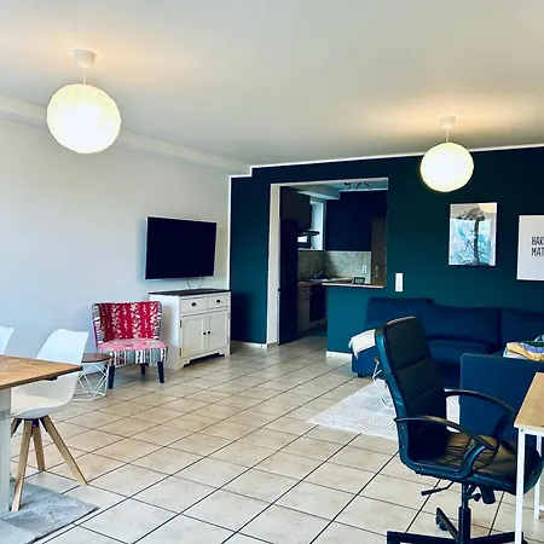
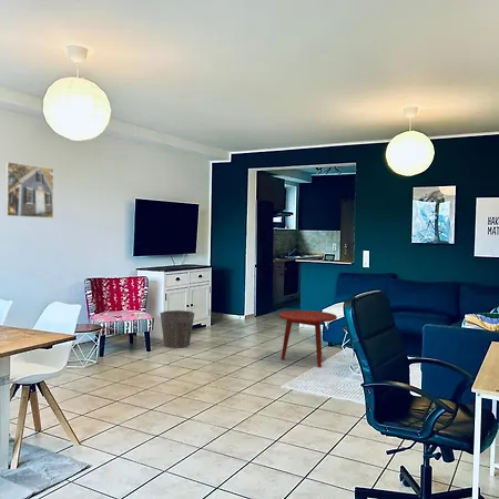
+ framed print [4,161,54,220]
+ waste bin [159,309,195,349]
+ side table [277,309,338,368]
